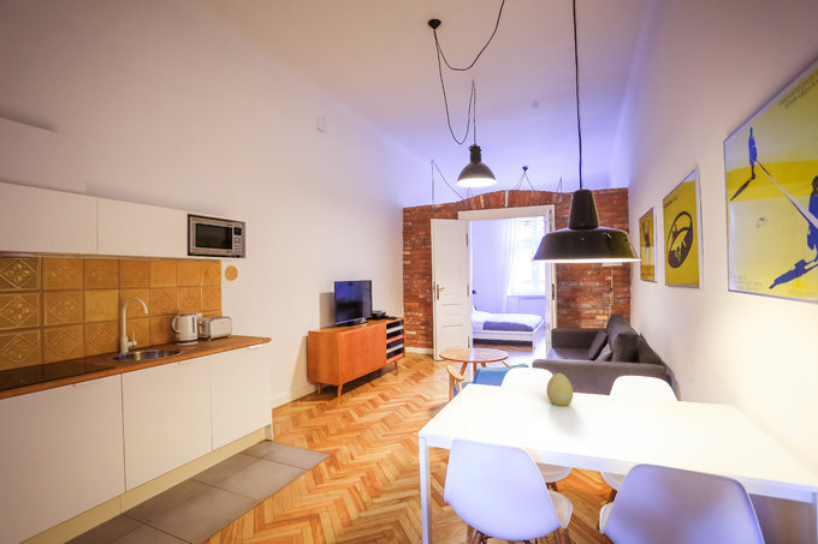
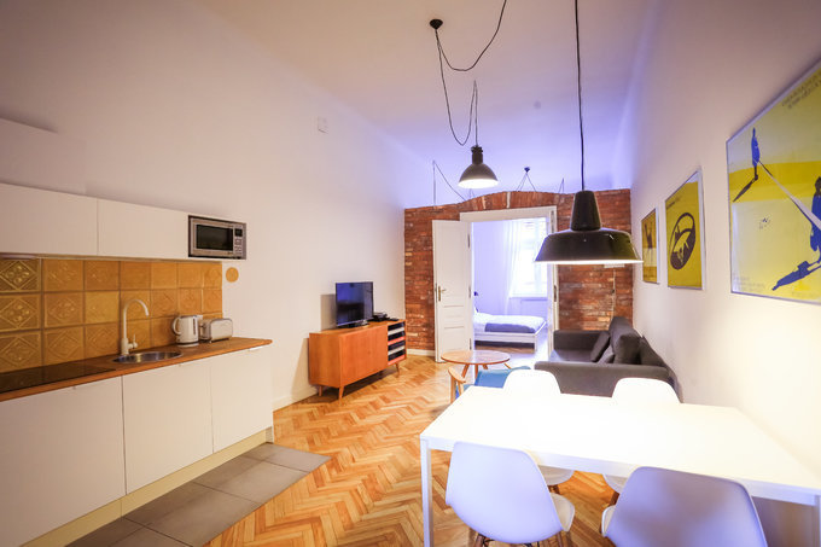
- decorative egg [546,372,574,407]
